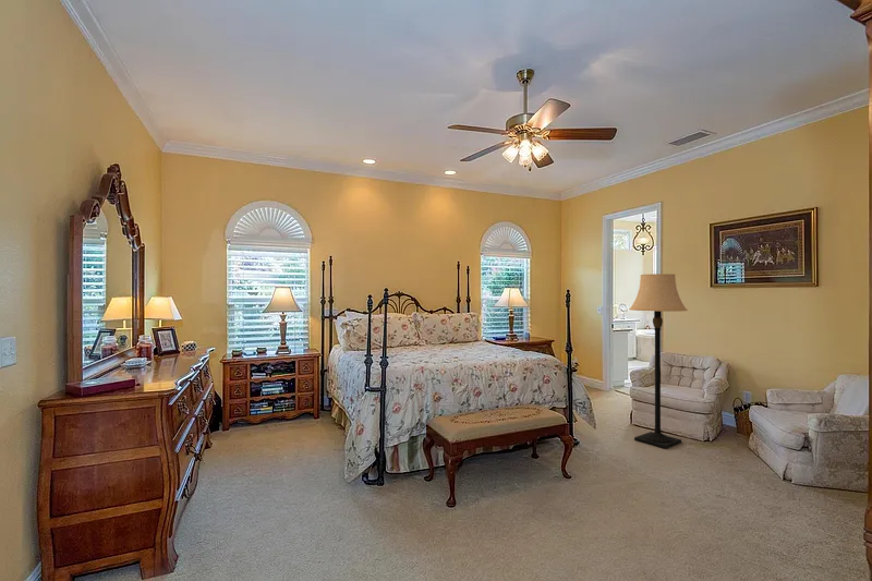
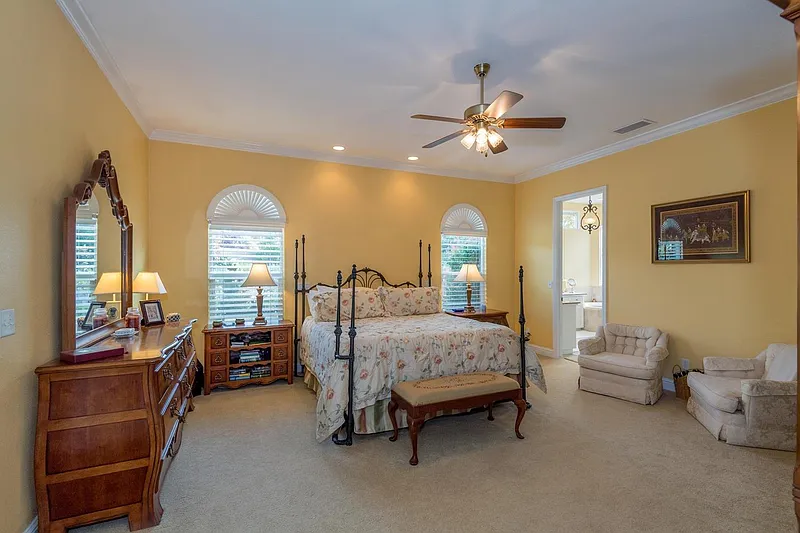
- lamp [628,273,689,450]
